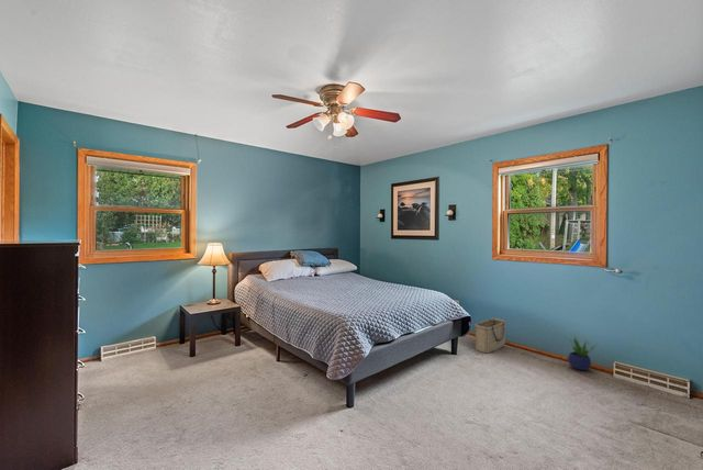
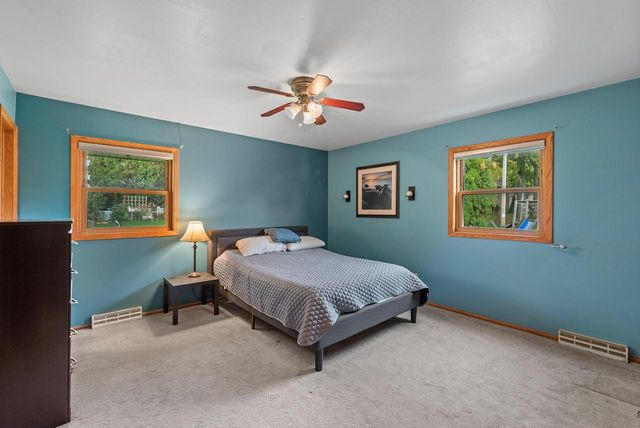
- basket [473,317,507,355]
- potted plant [567,334,596,371]
